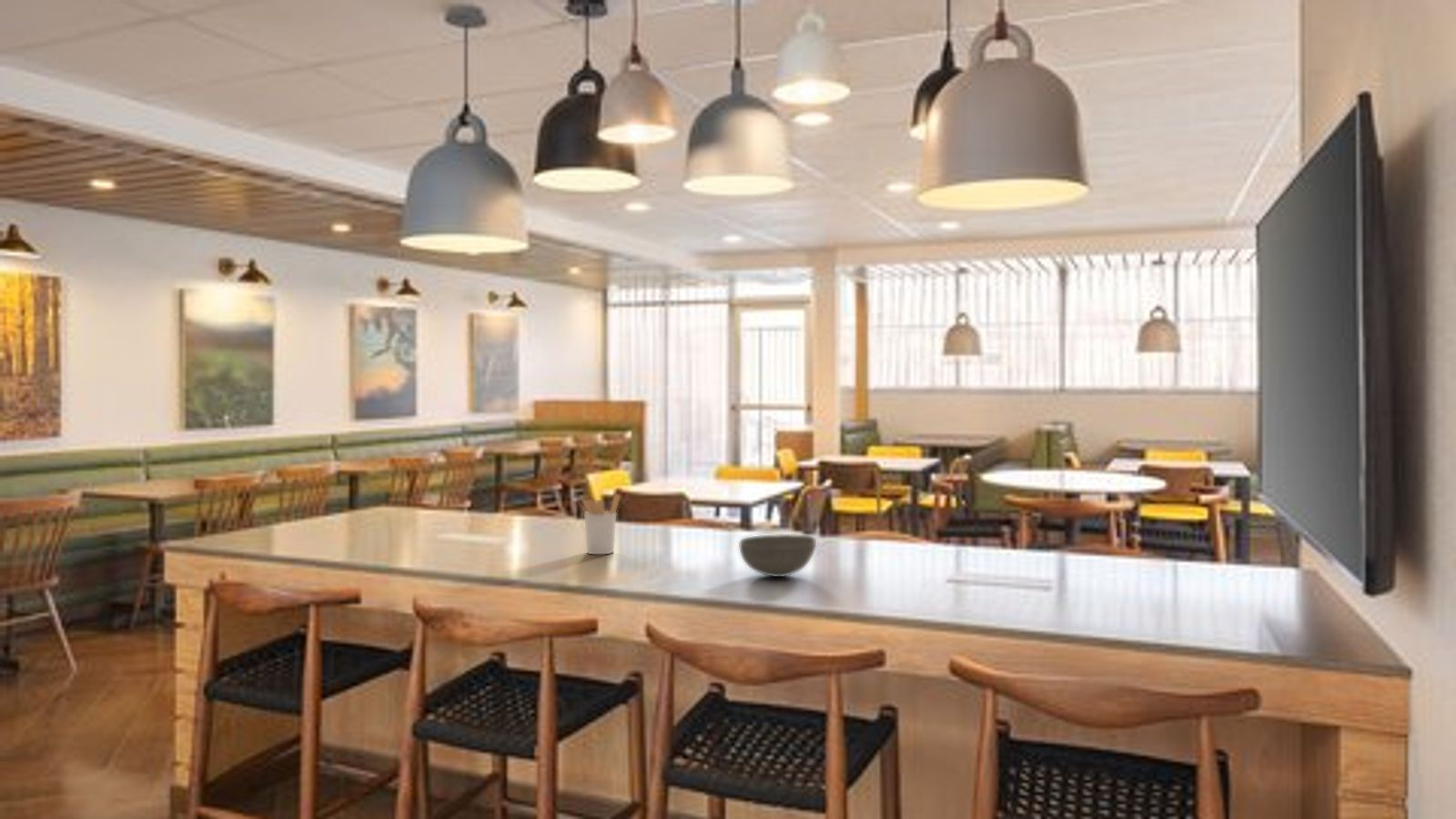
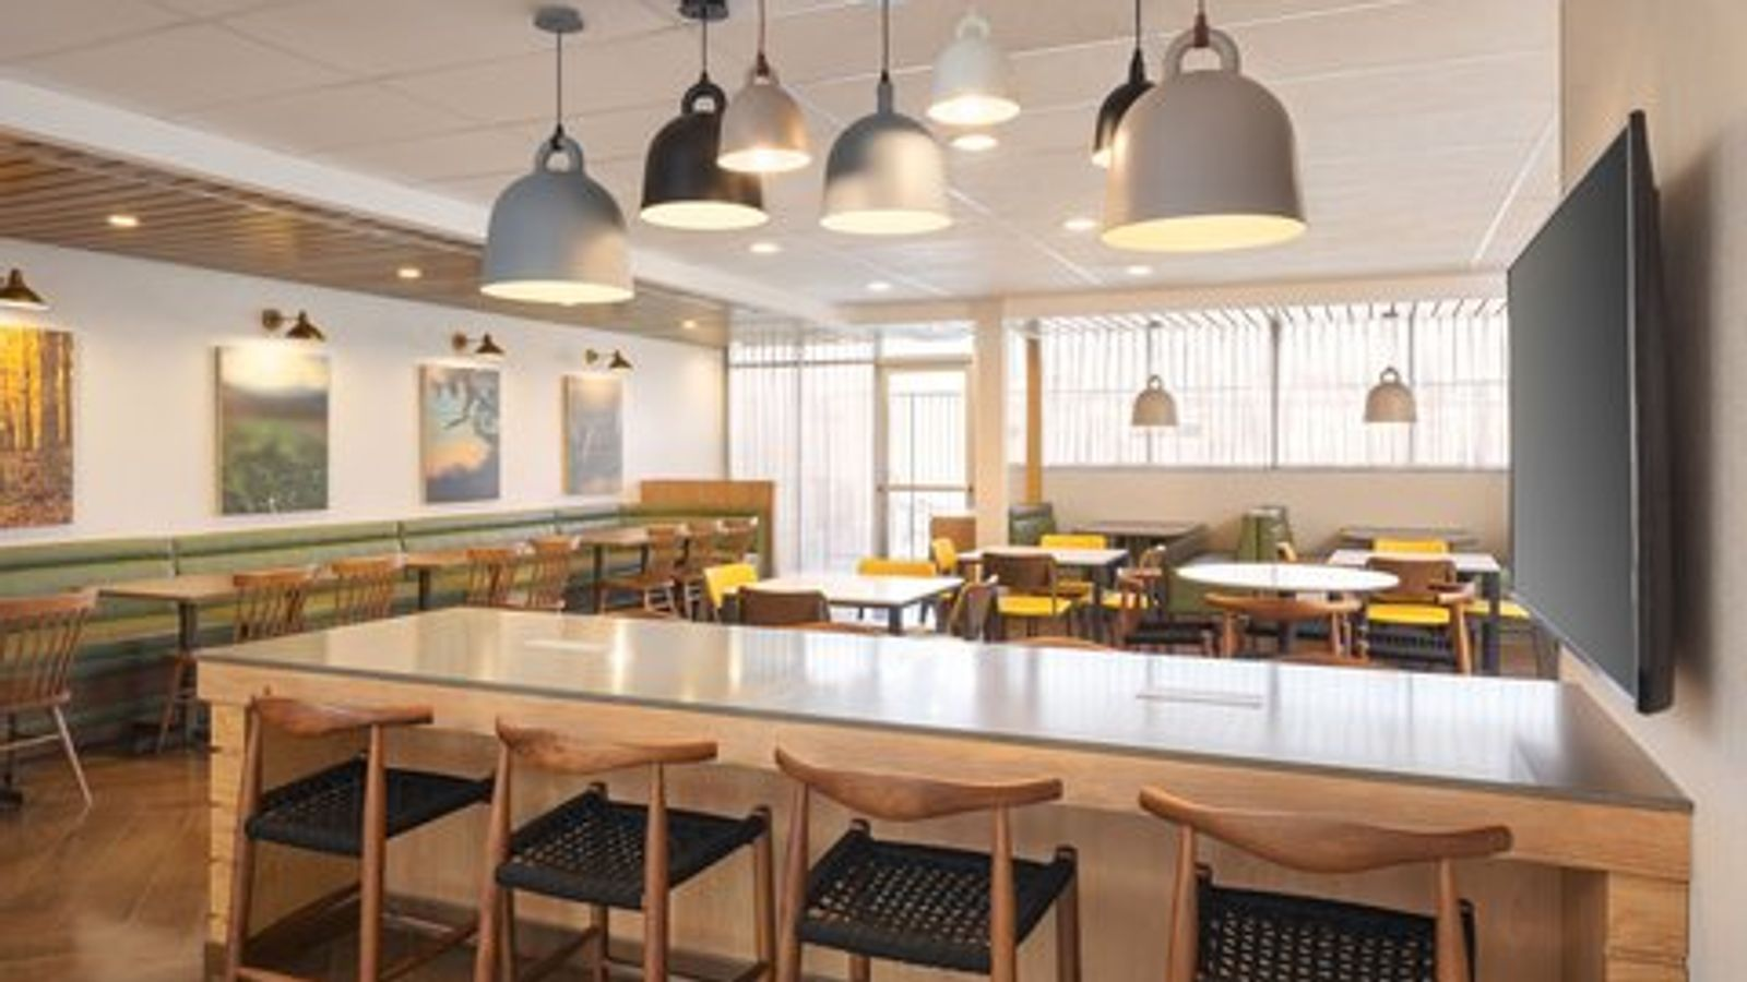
- utensil holder [577,492,622,555]
- bowl [739,533,817,578]
